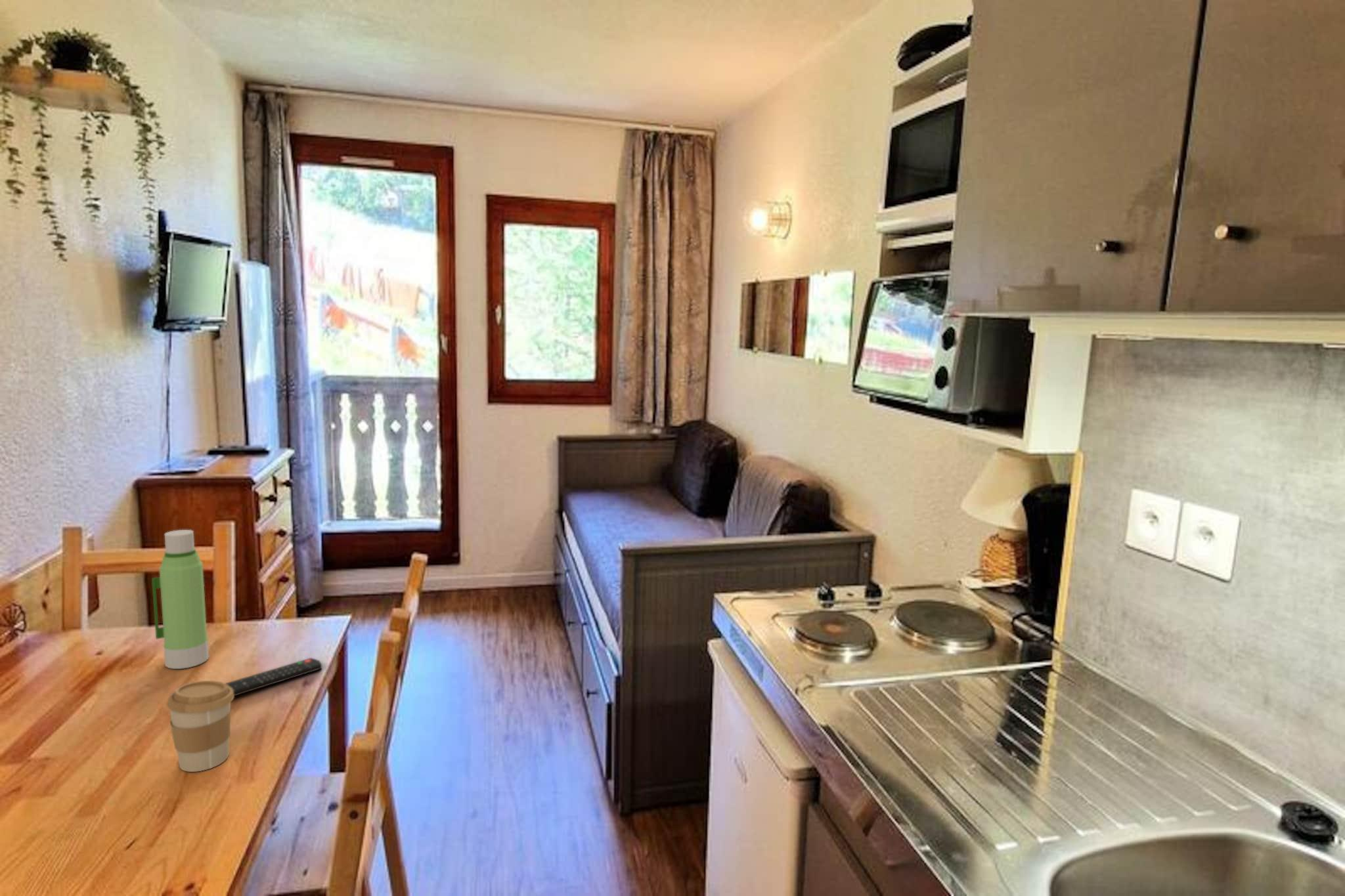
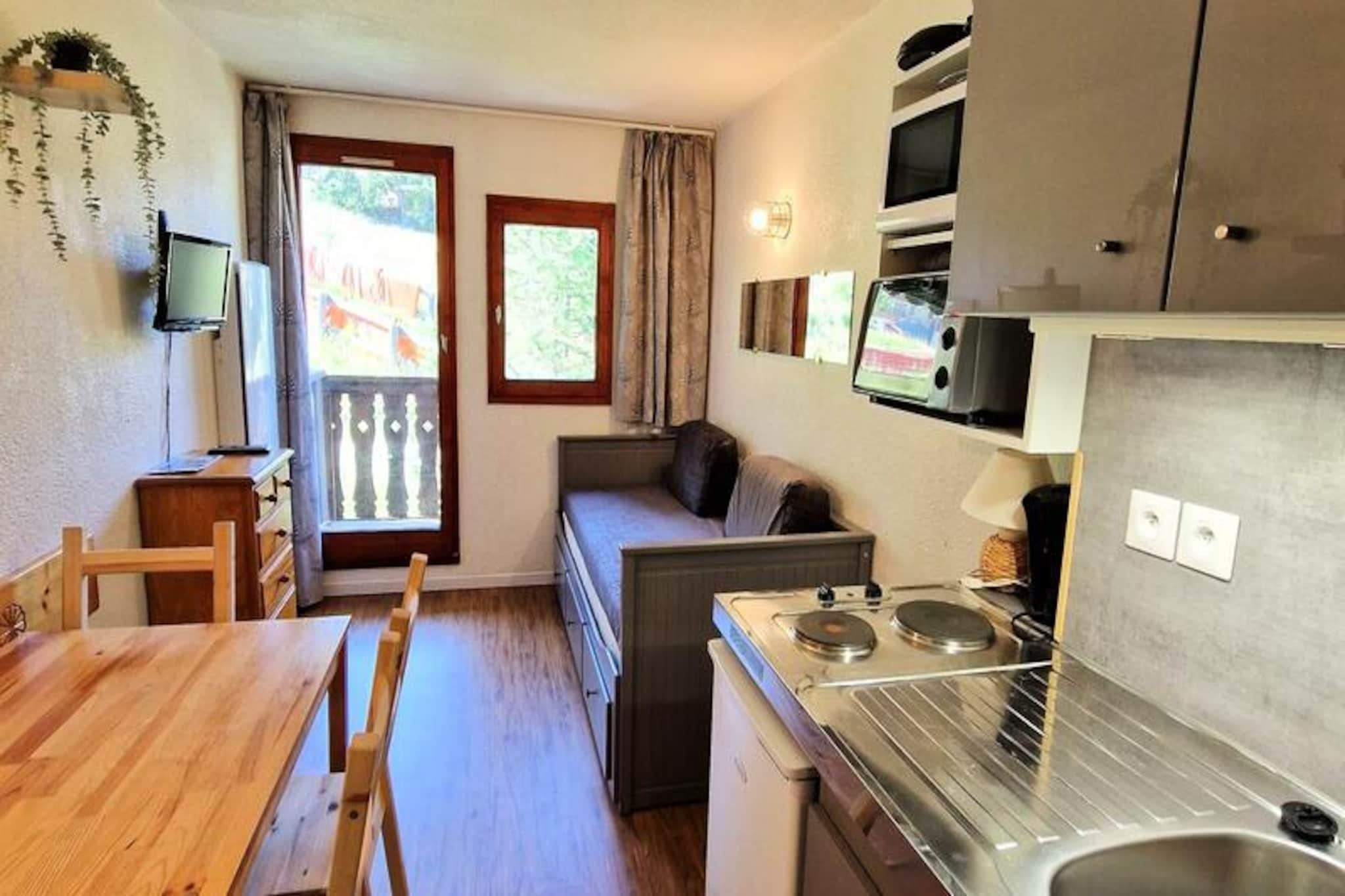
- coffee cup [165,680,234,773]
- remote control [225,657,323,697]
- water bottle [151,529,209,670]
